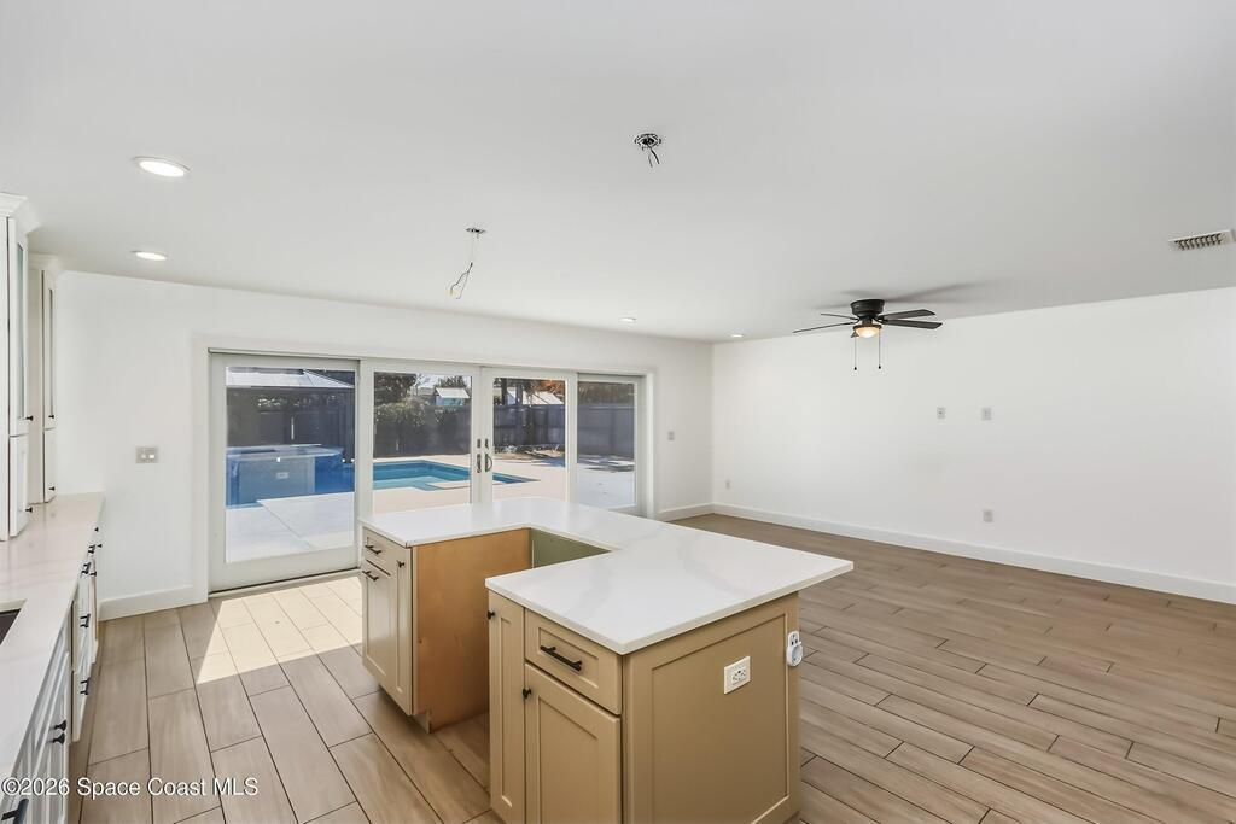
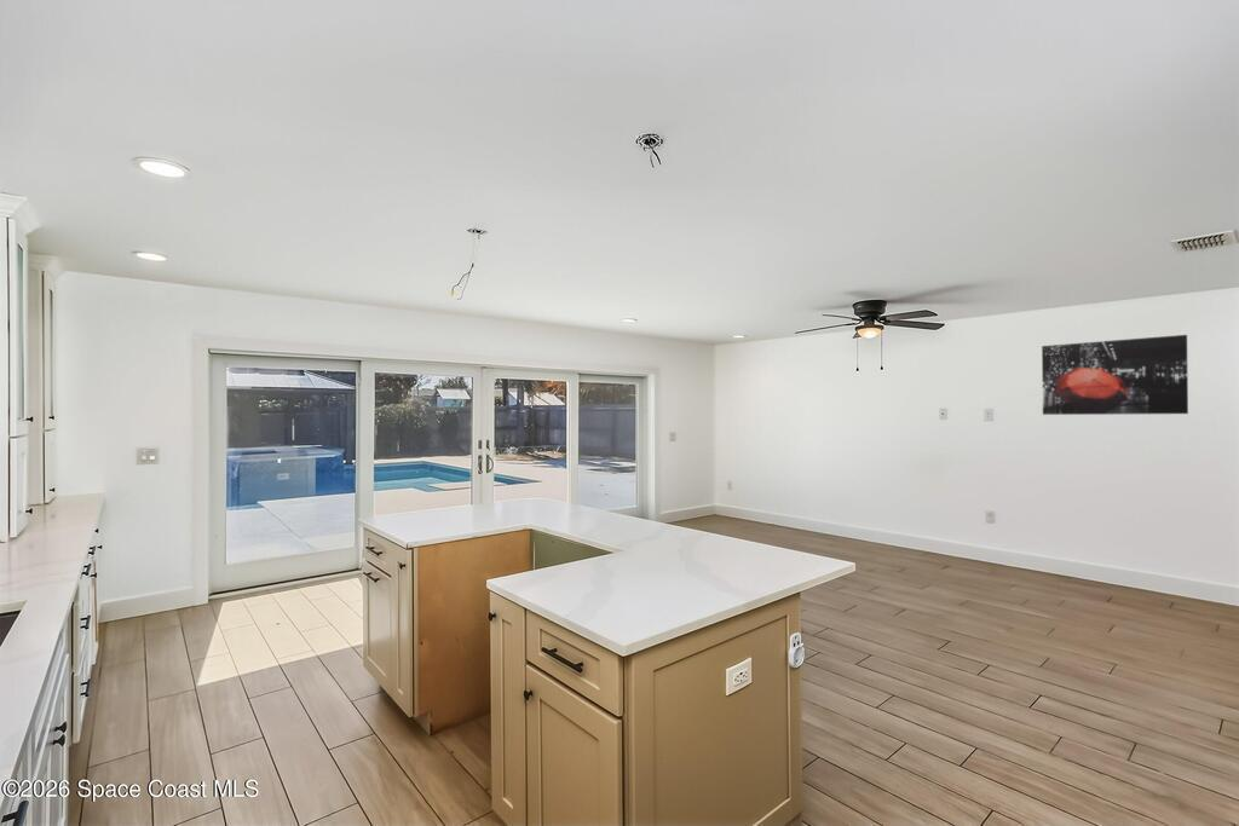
+ wall art [1041,334,1189,416]
